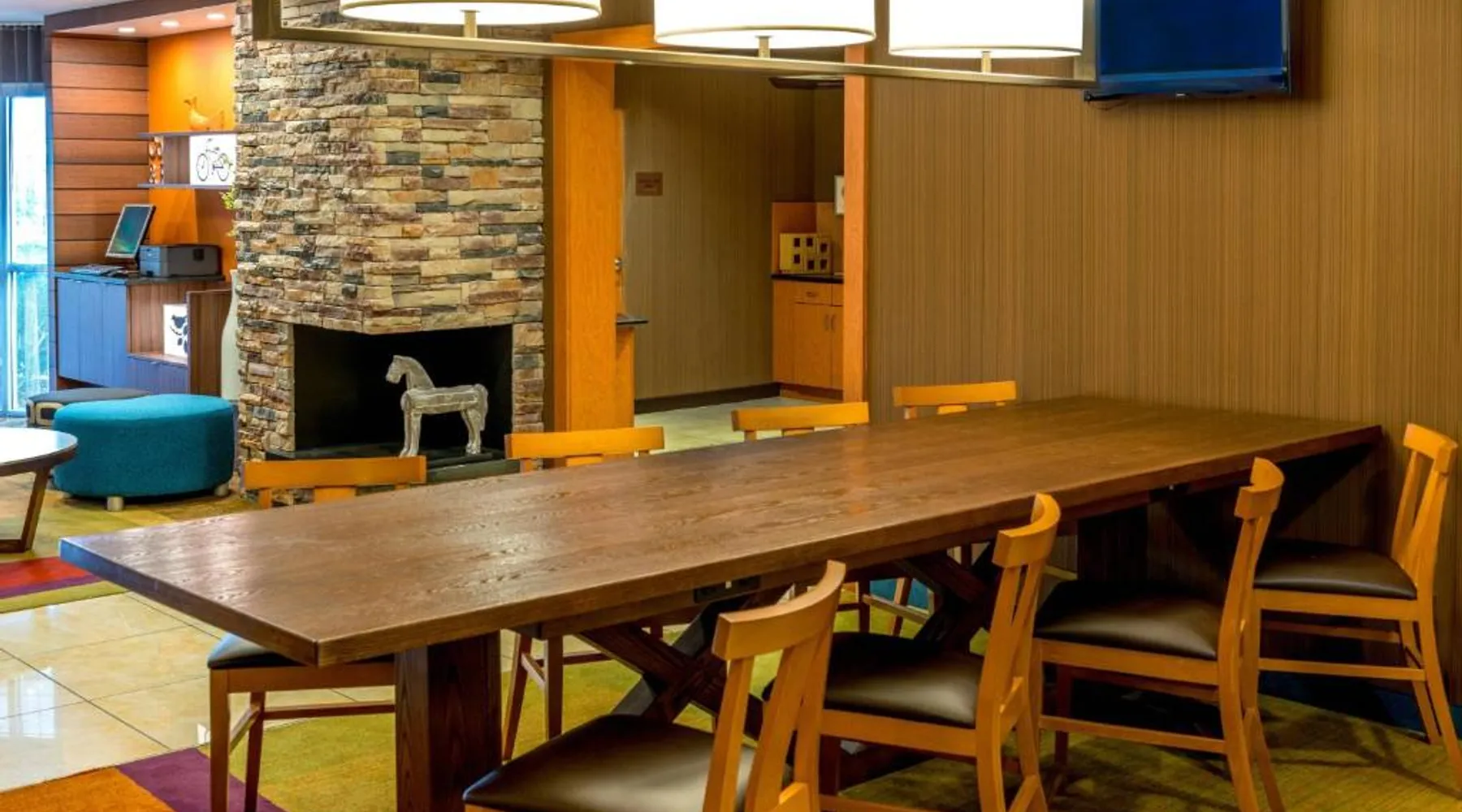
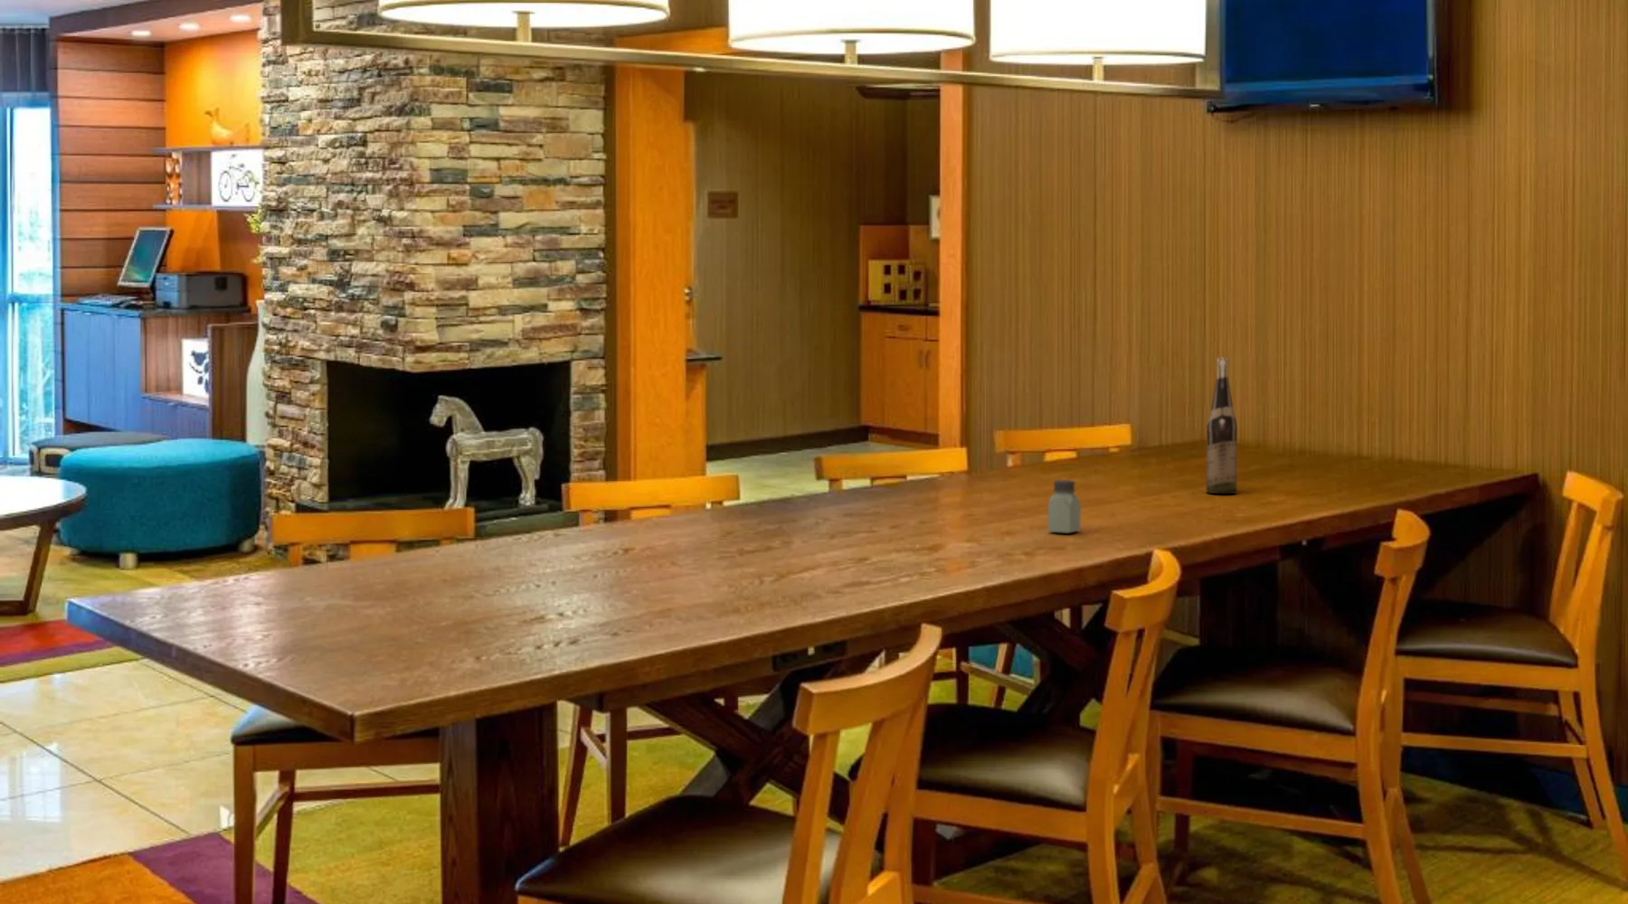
+ wine bottle [1206,357,1238,494]
+ saltshaker [1048,479,1081,534]
